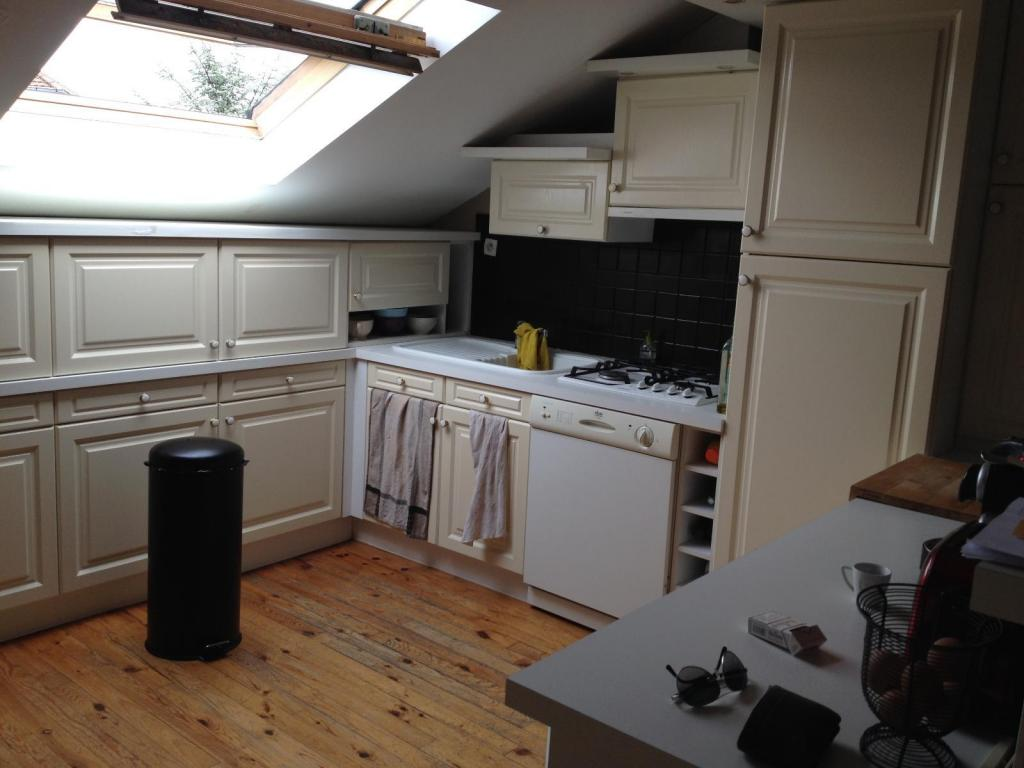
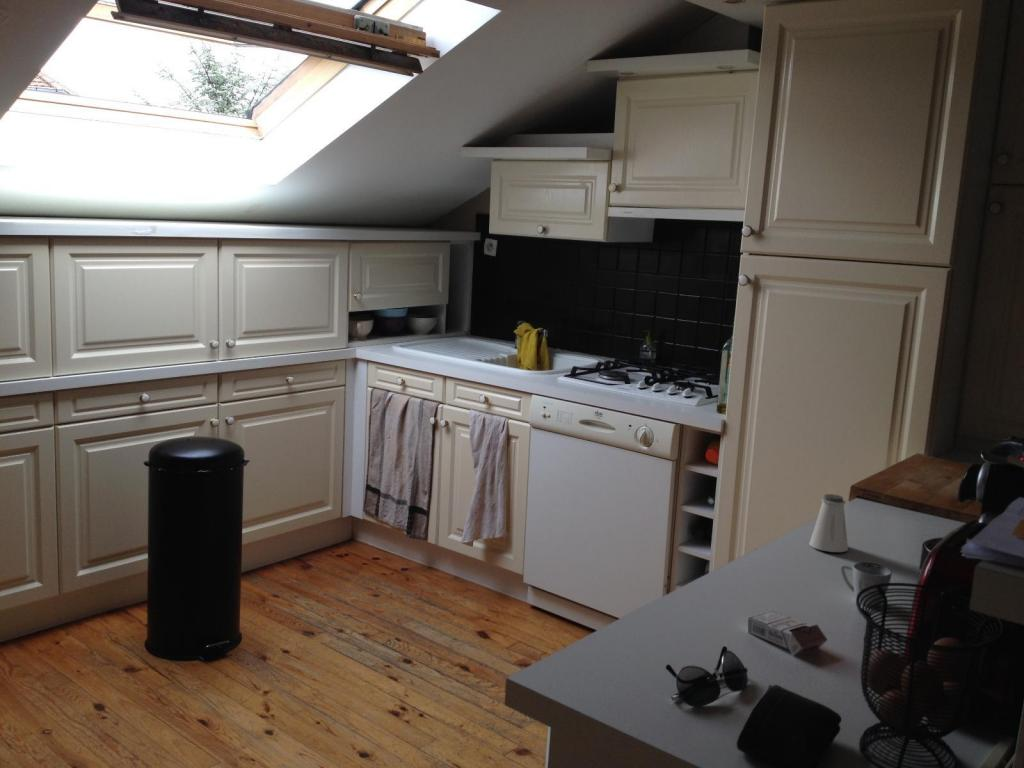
+ saltshaker [808,493,849,553]
